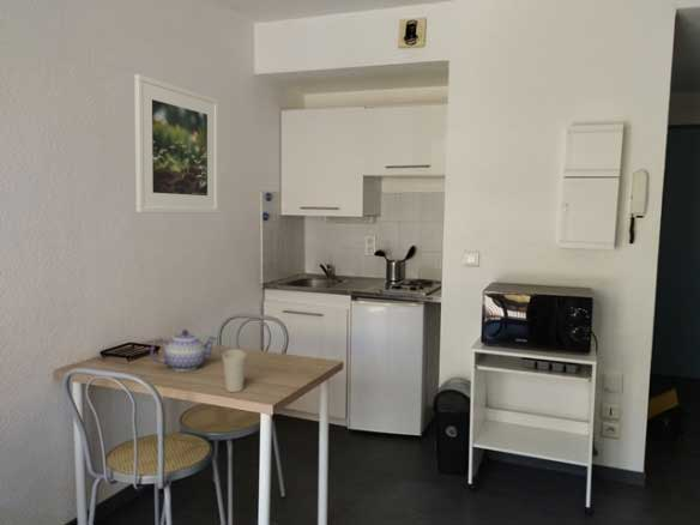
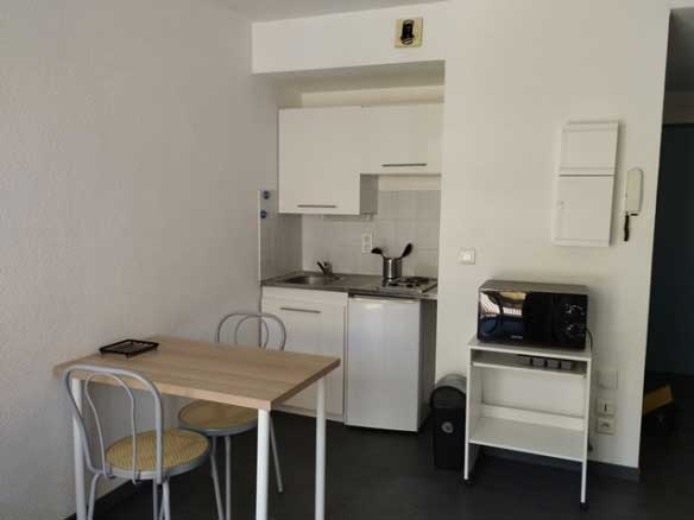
- teapot [150,328,219,373]
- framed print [133,73,219,215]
- cup [222,349,248,393]
